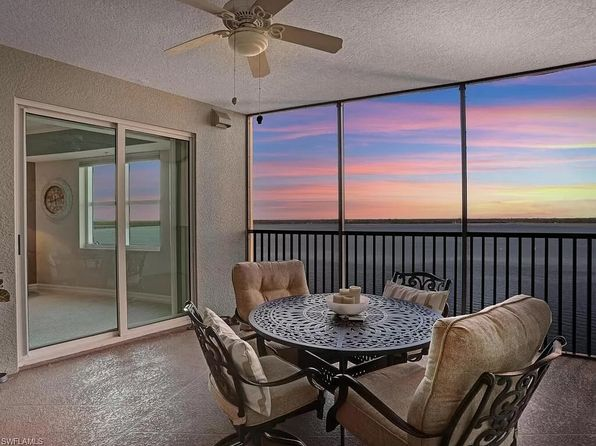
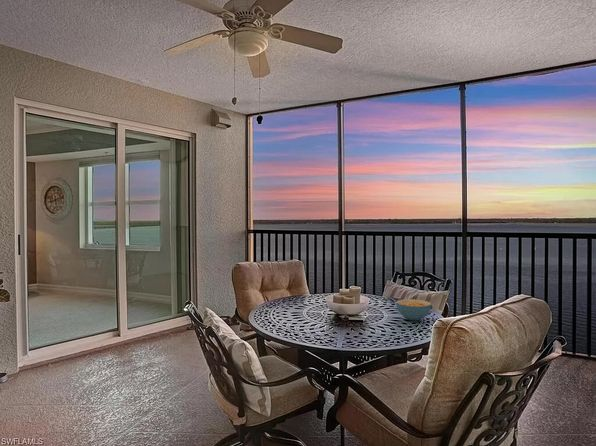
+ cereal bowl [395,298,432,322]
